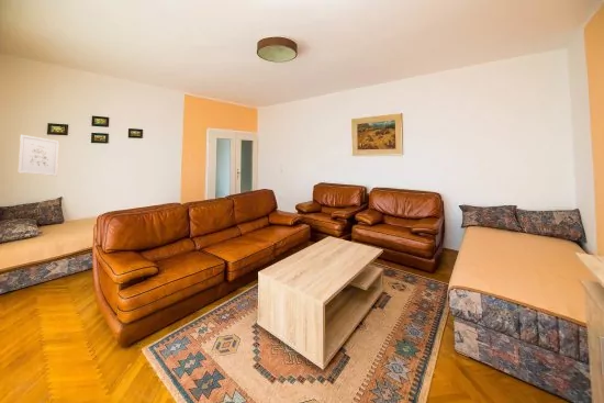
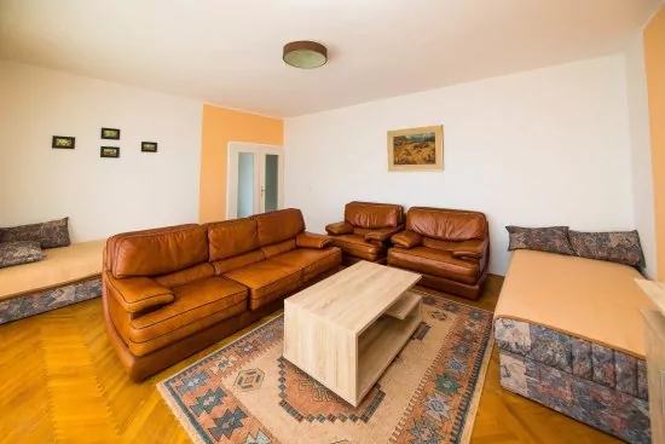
- wall art [18,134,60,177]
